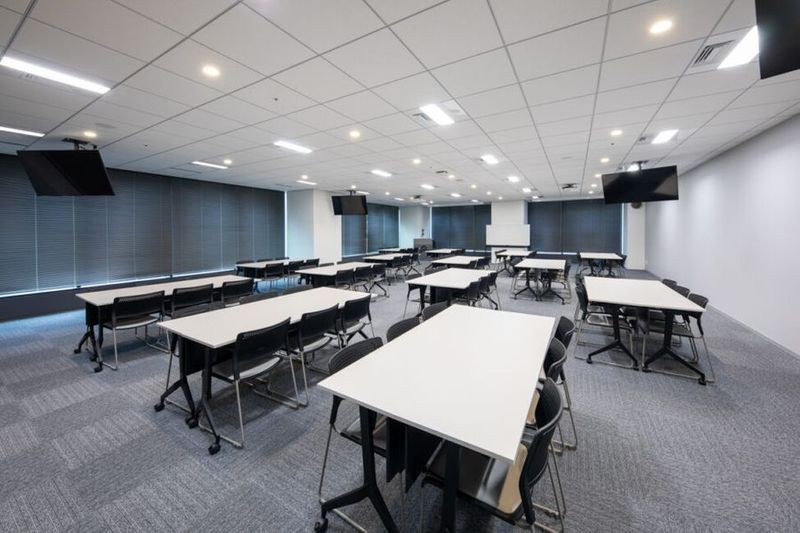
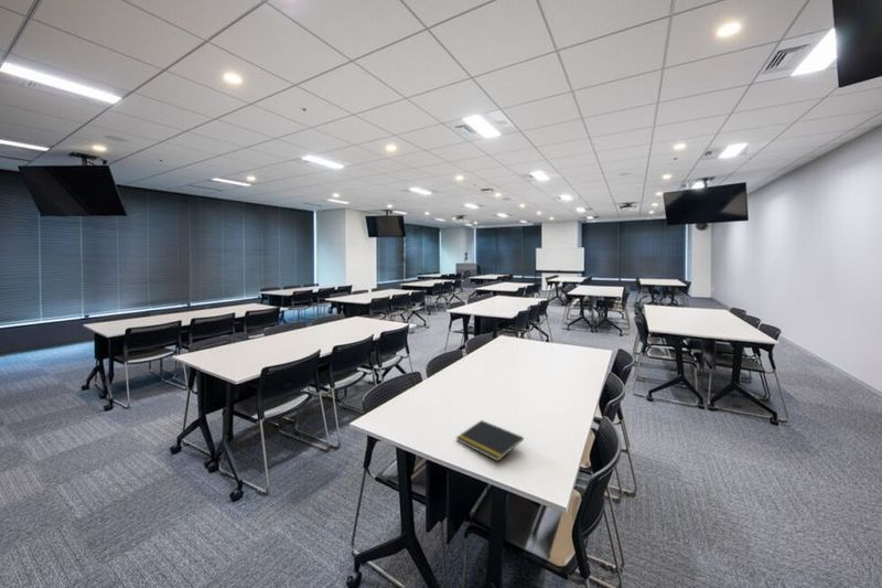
+ notepad [455,419,525,462]
